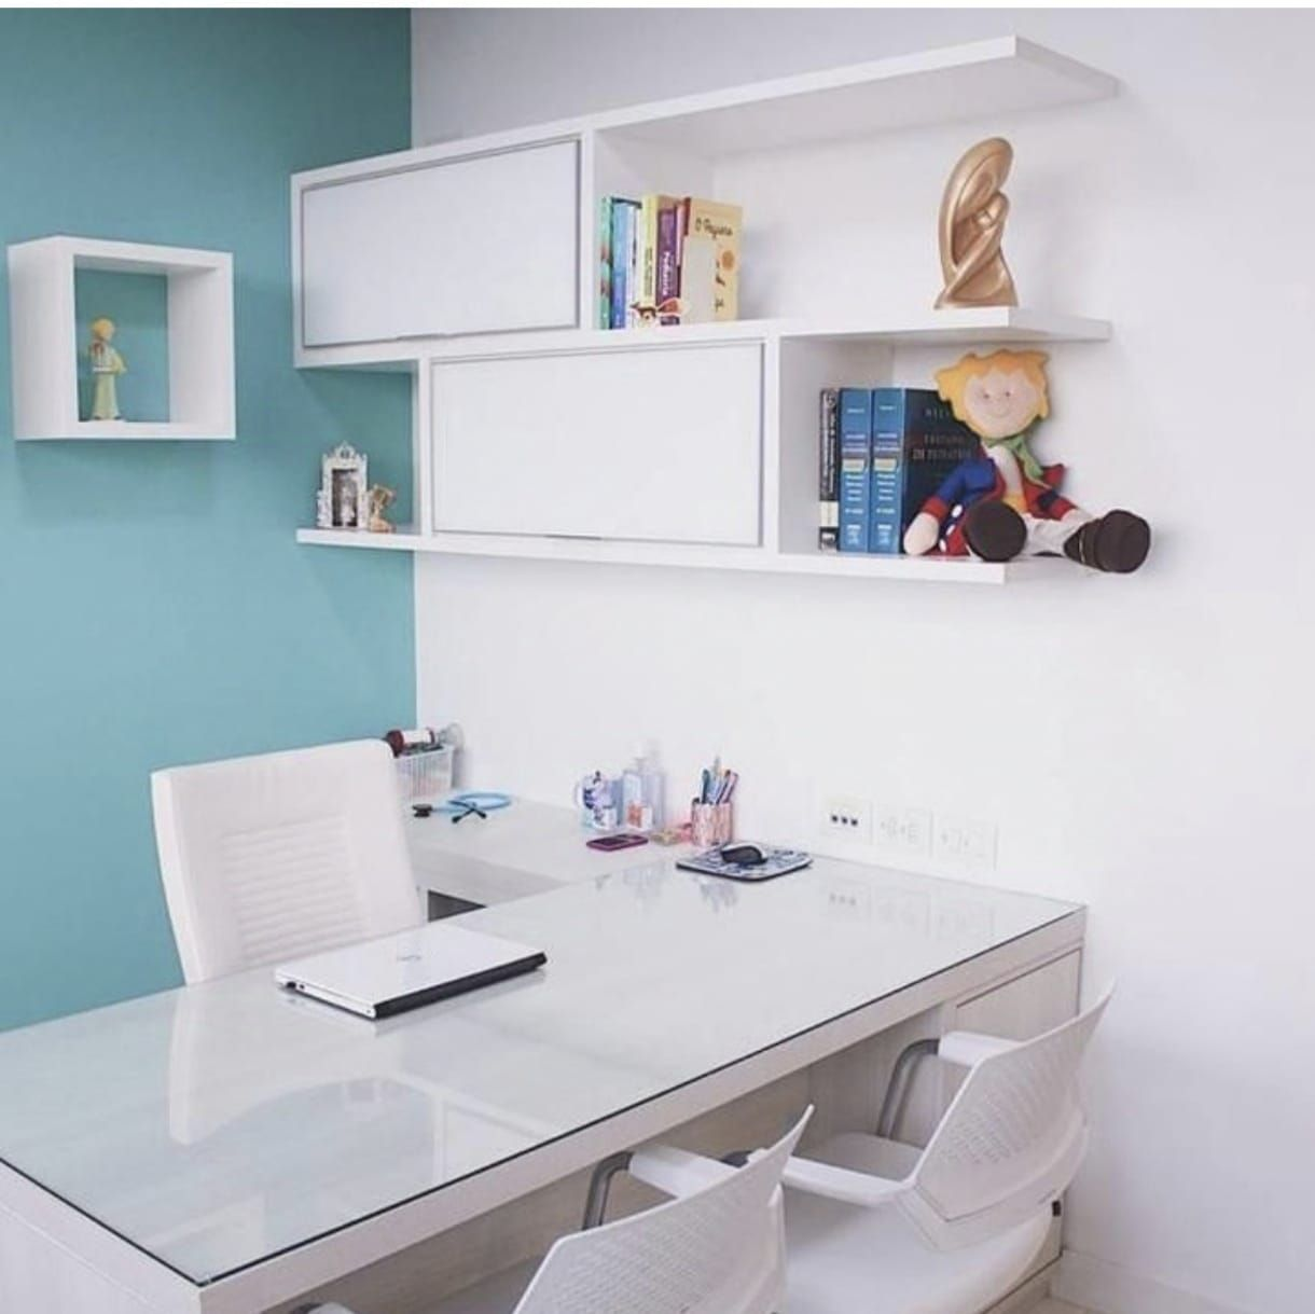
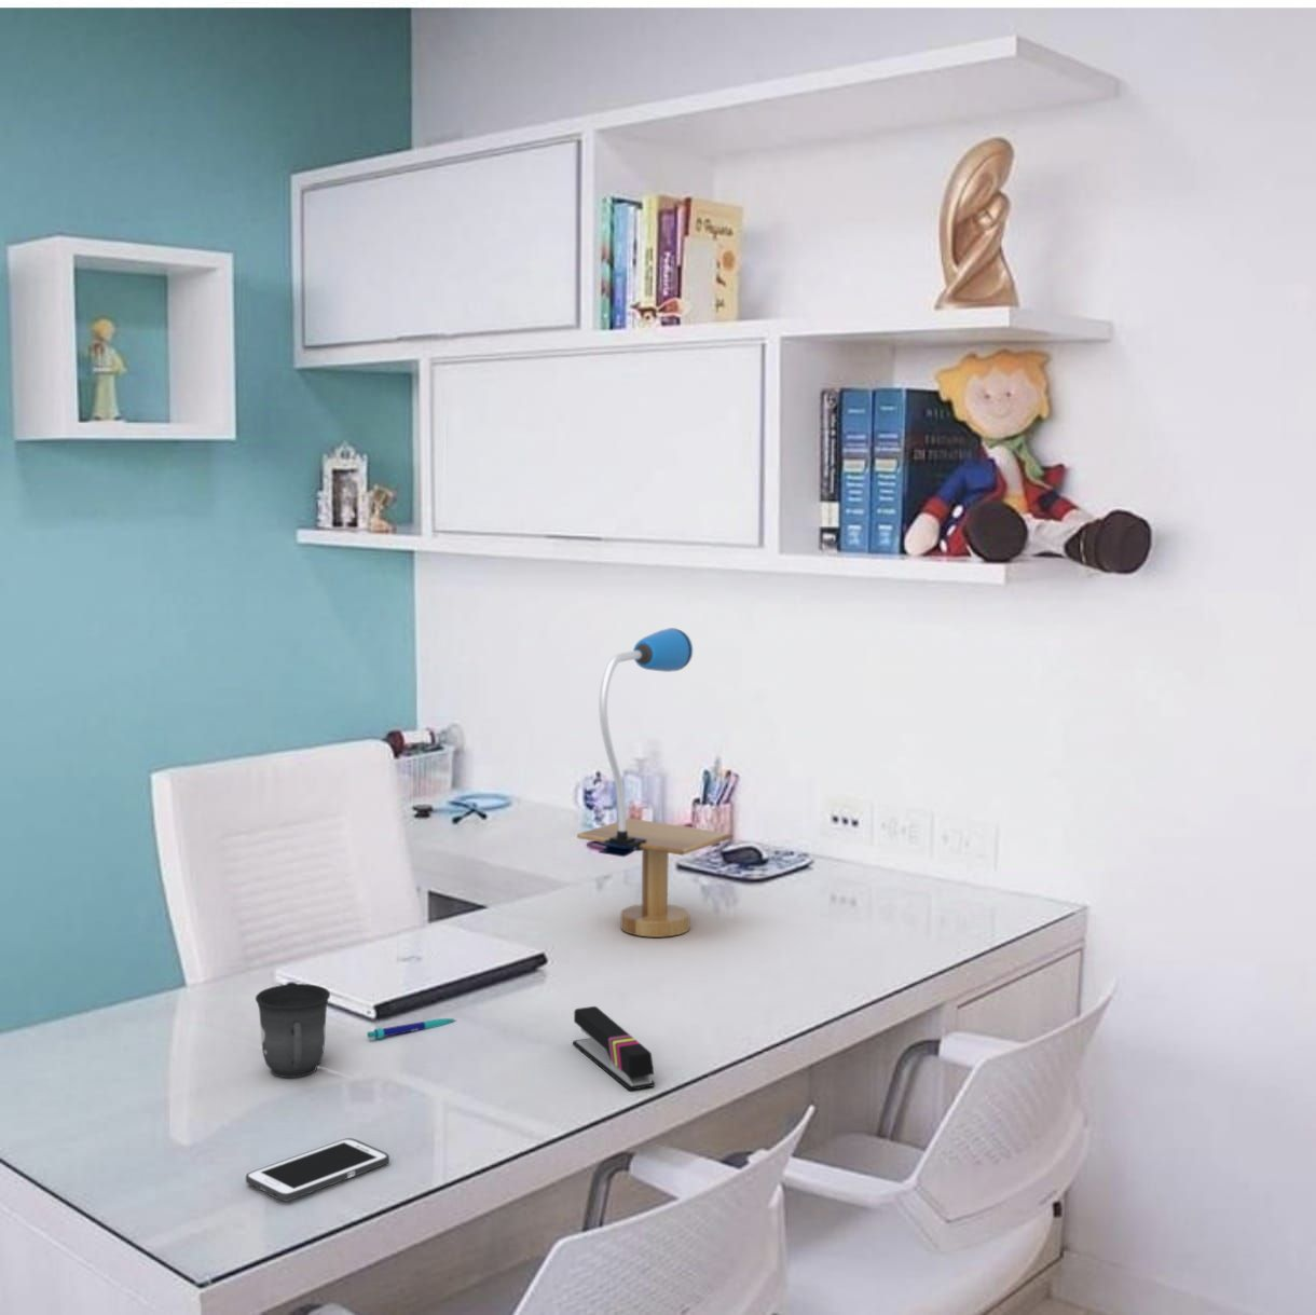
+ desk lamp [576,626,733,938]
+ pen [366,1018,458,1040]
+ stapler [572,1006,656,1092]
+ cell phone [244,1137,390,1203]
+ mug [254,983,331,1079]
